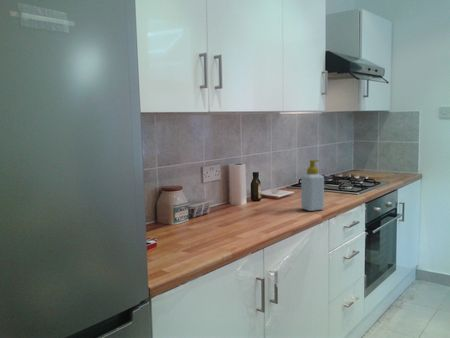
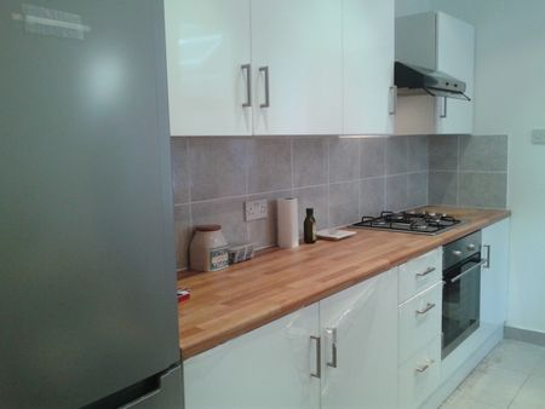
- soap bottle [300,159,325,212]
